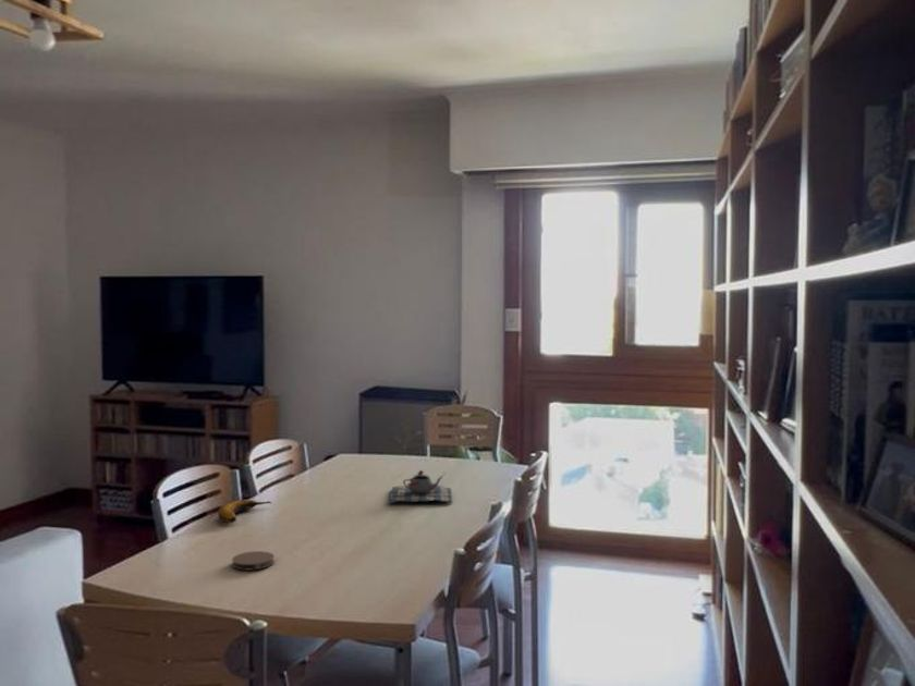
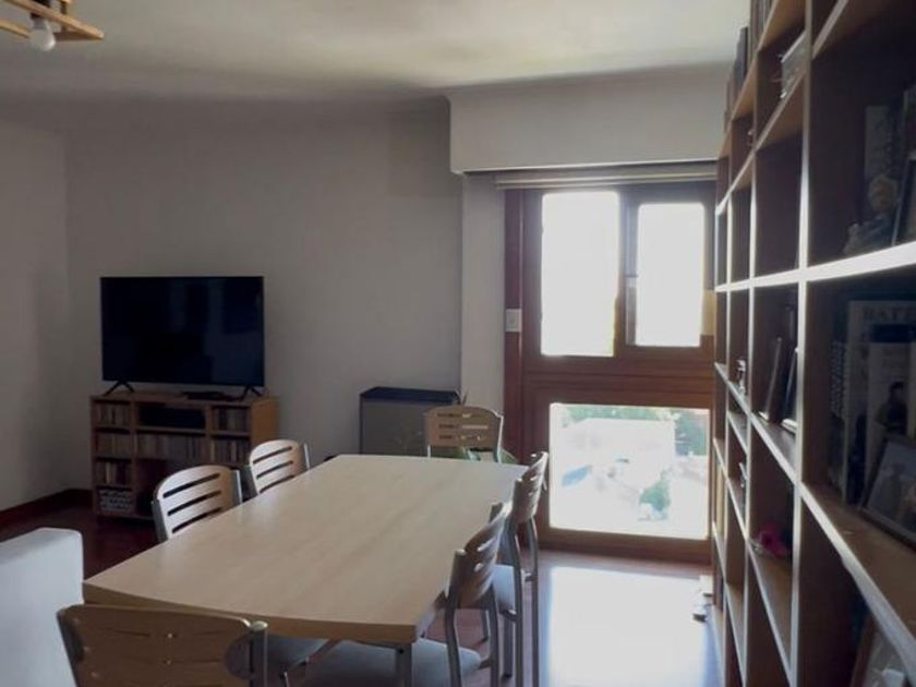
- teapot [389,469,453,504]
- coaster [231,550,276,572]
- banana [217,499,272,525]
